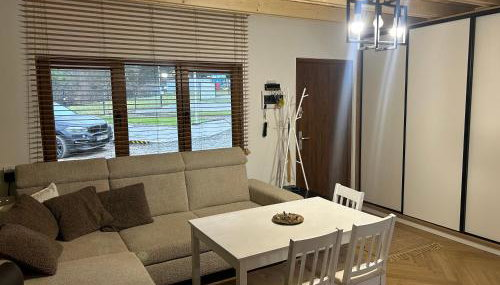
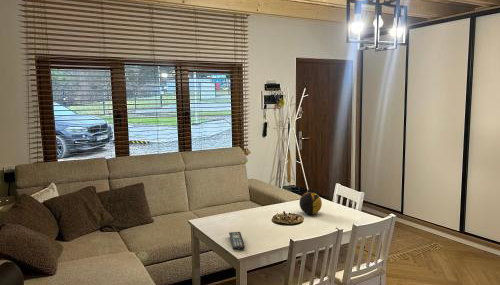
+ remote control [228,231,246,251]
+ decorative orb [299,191,323,215]
